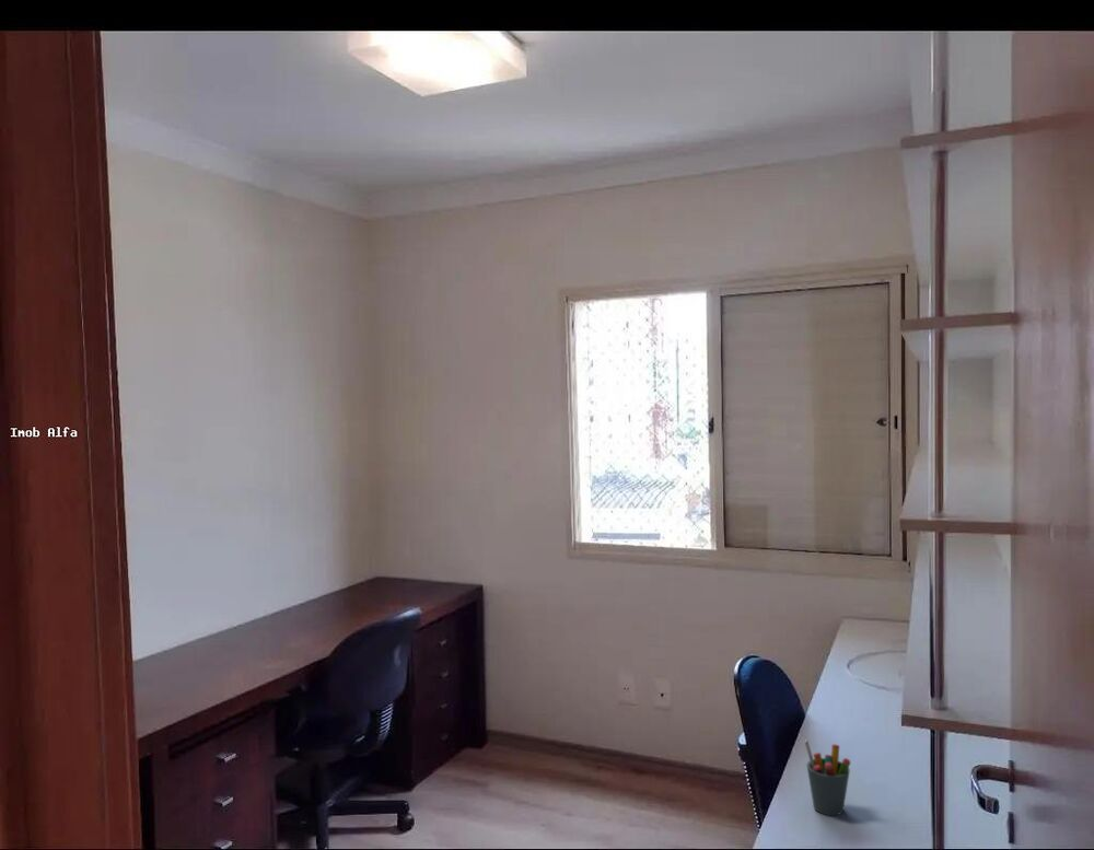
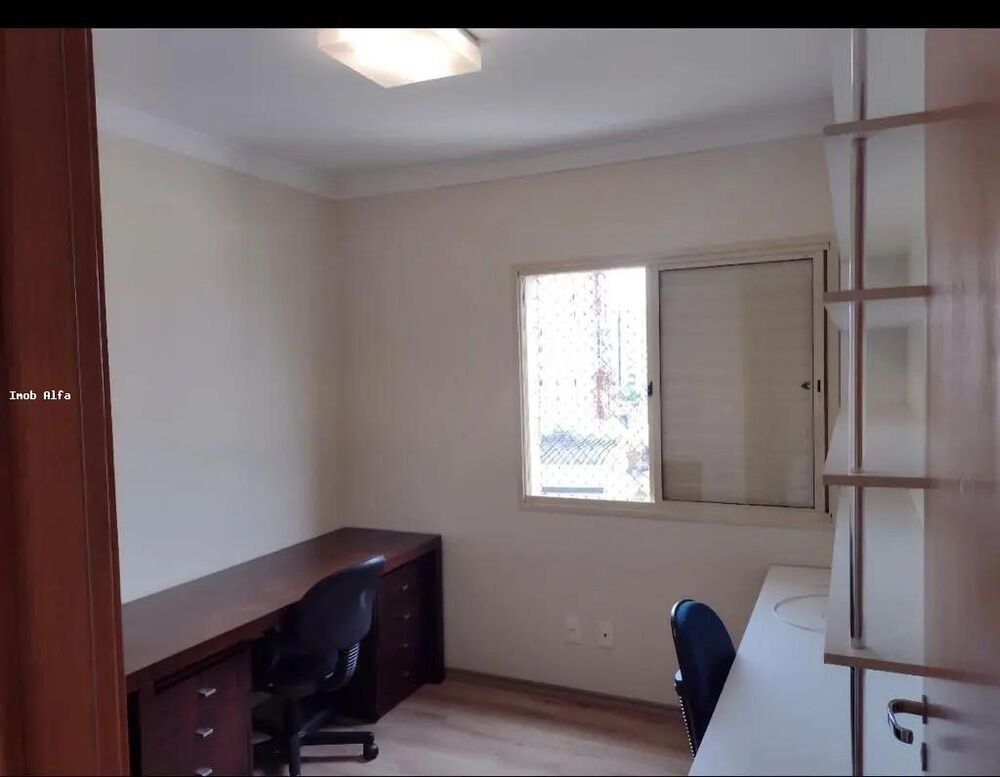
- pen holder [804,738,851,816]
